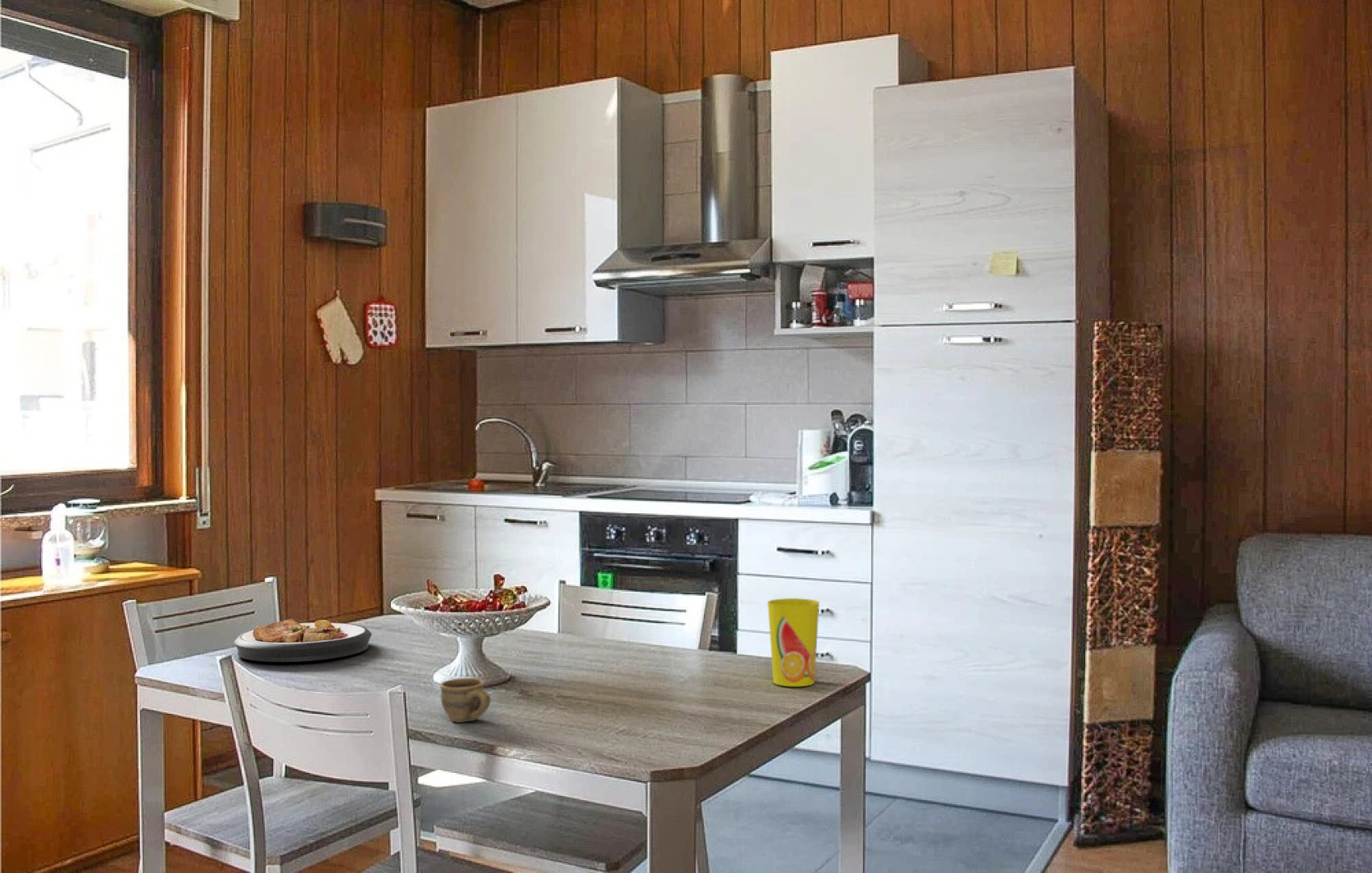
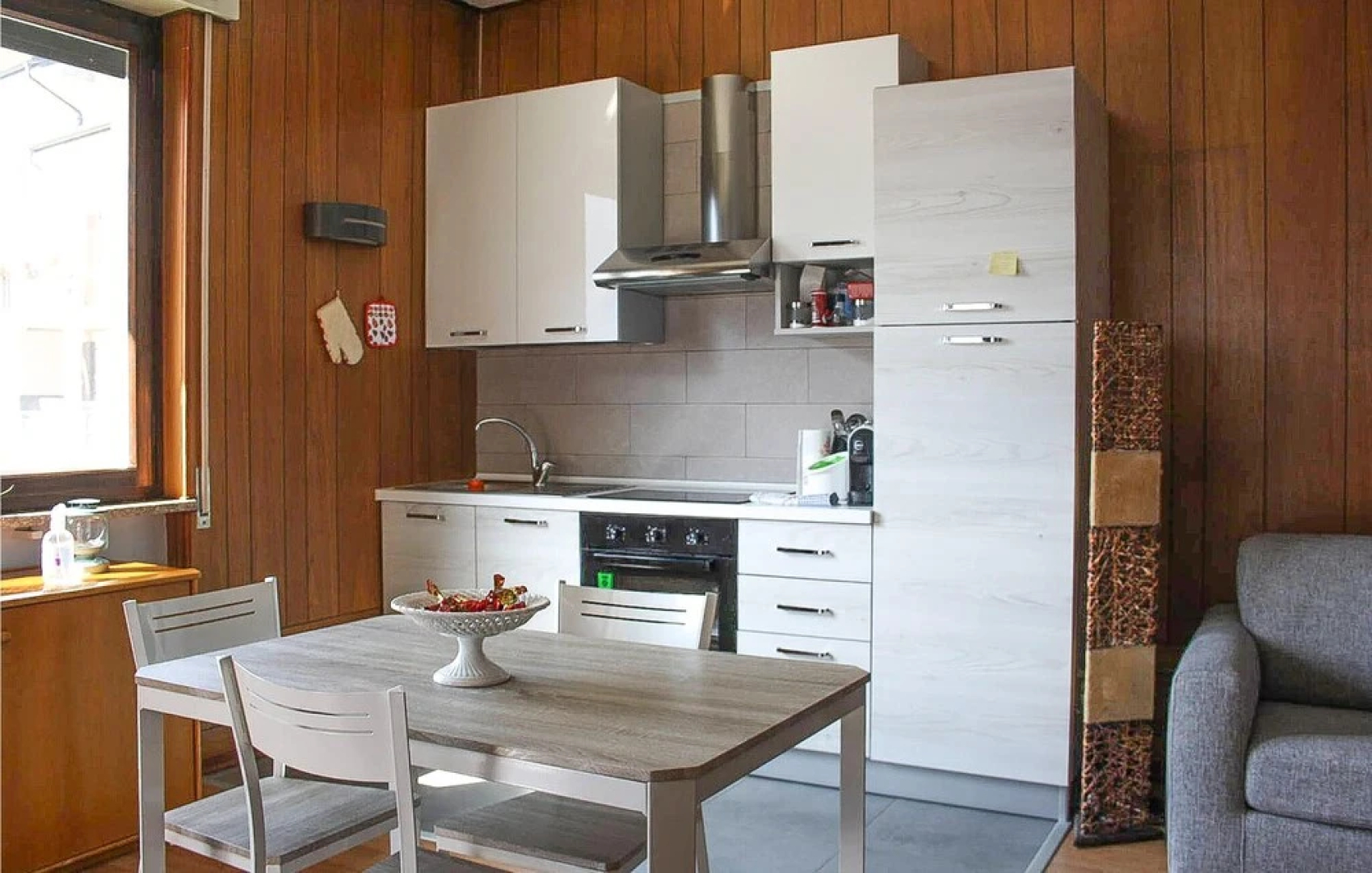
- cup [767,597,820,687]
- cup [439,677,491,723]
- plate [234,618,372,663]
